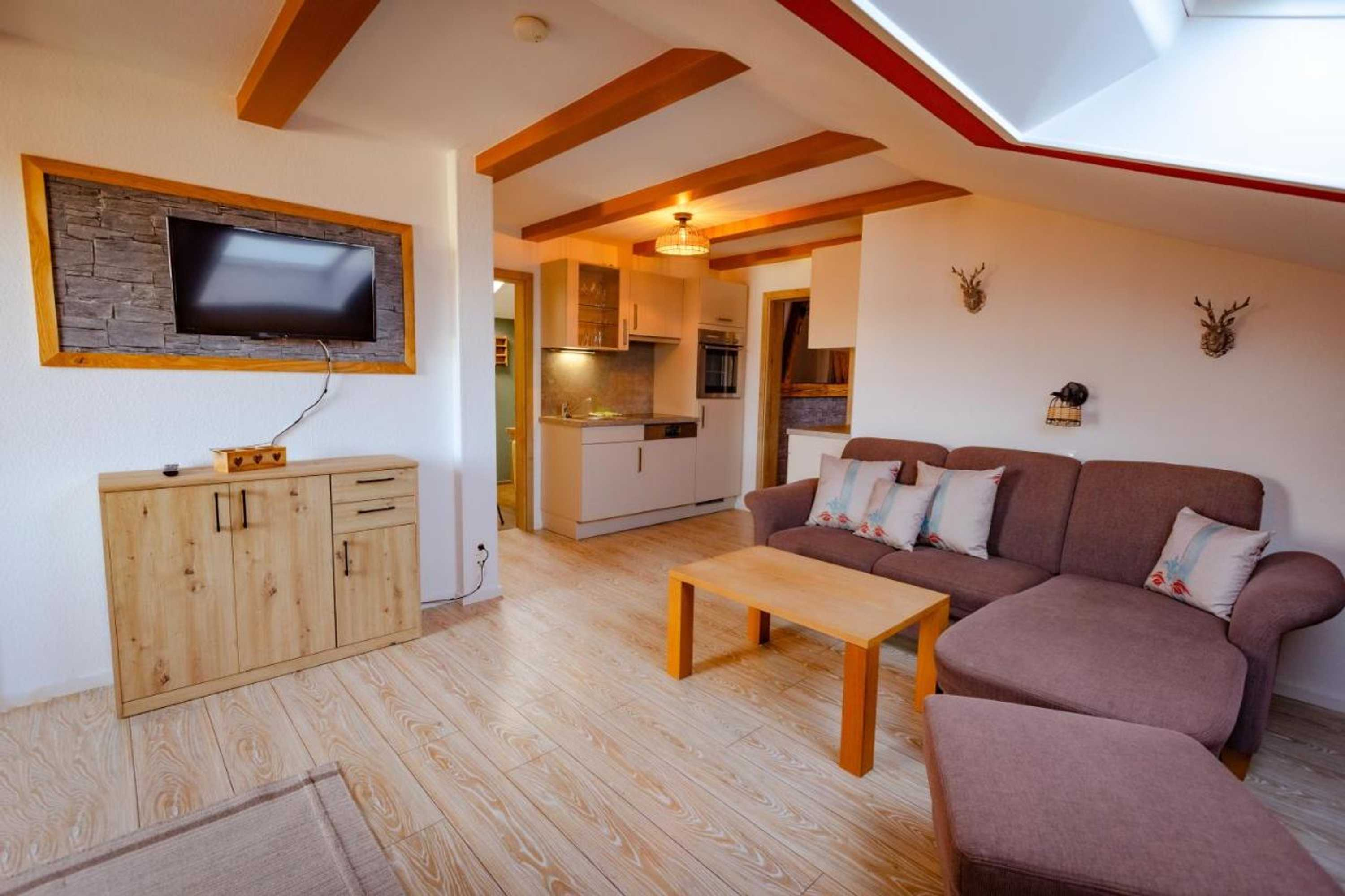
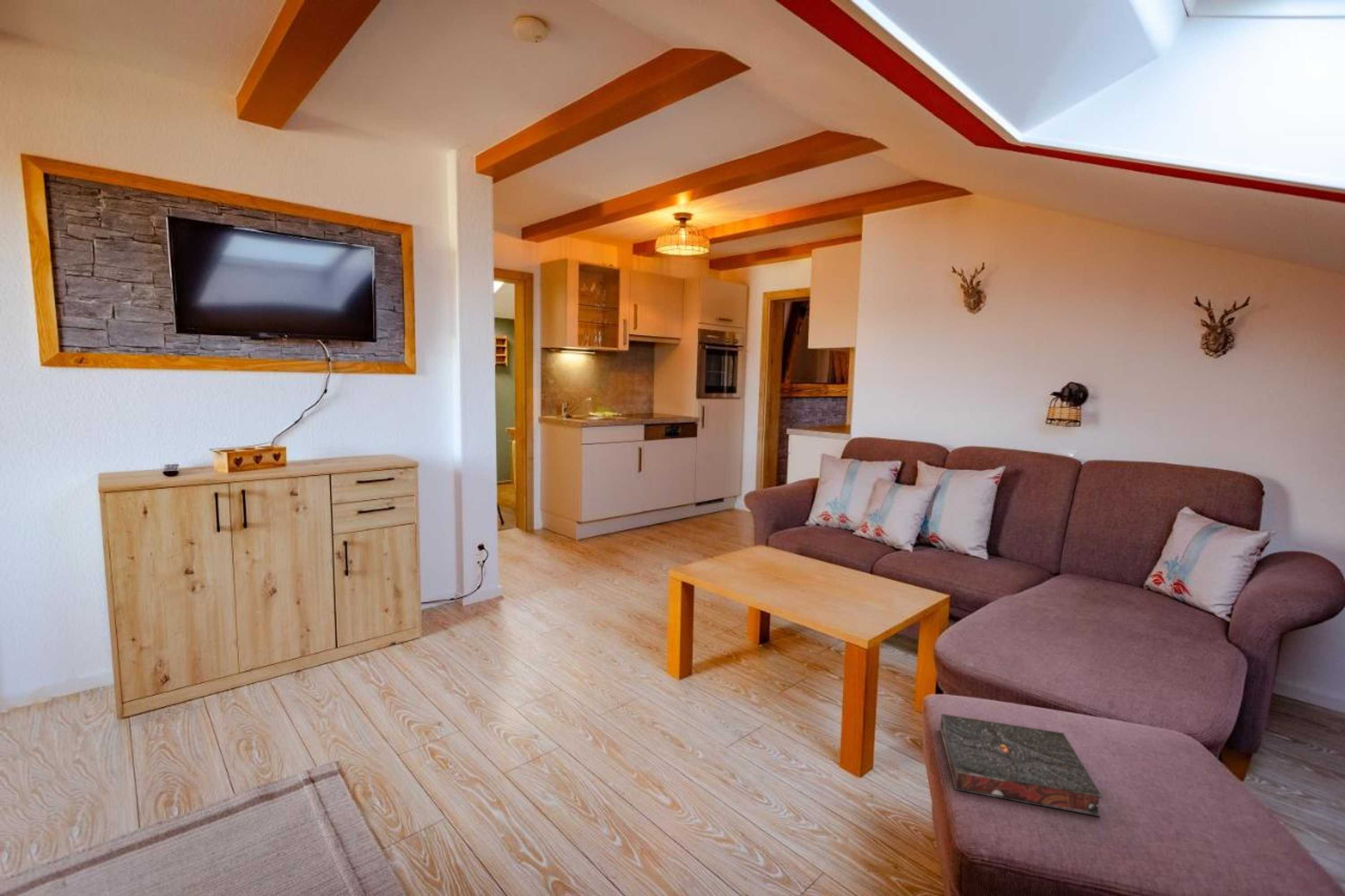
+ book [940,713,1103,817]
